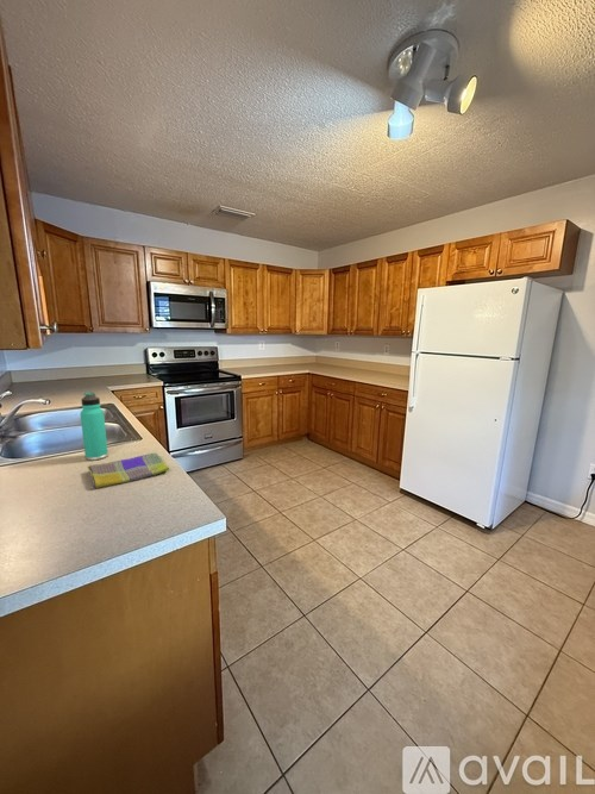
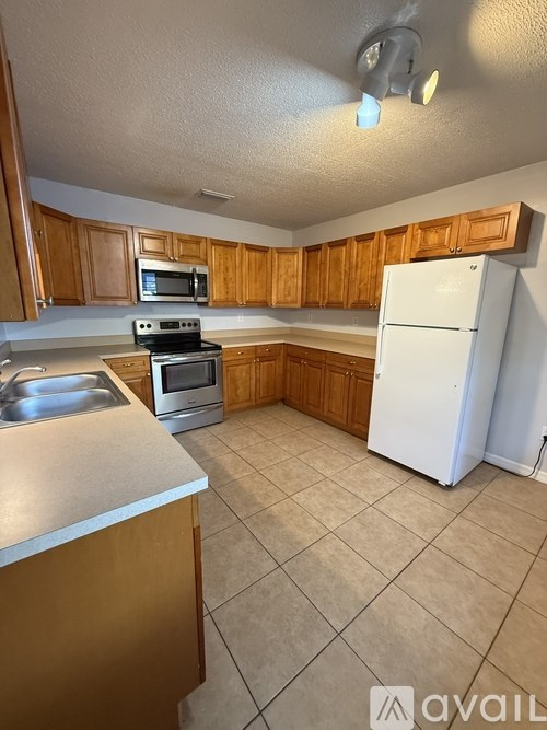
- dish towel [87,452,170,489]
- thermos bottle [79,390,109,462]
